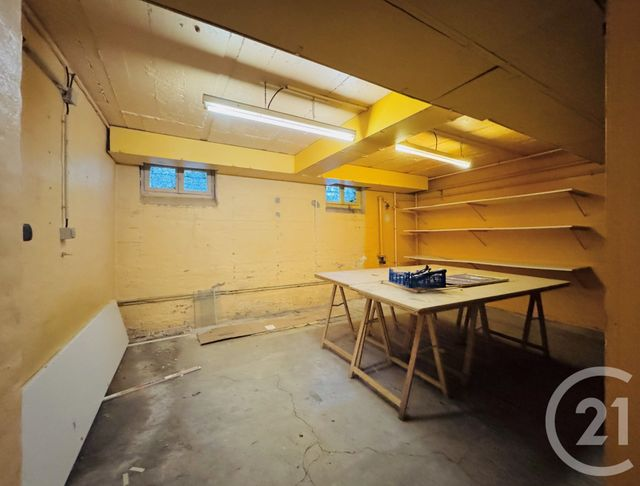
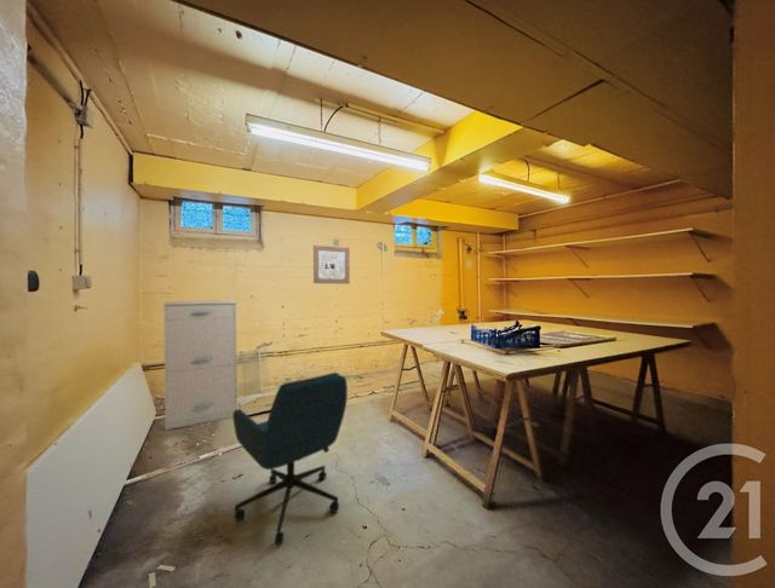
+ wall art [312,244,351,286]
+ office chair [232,371,349,546]
+ filing cabinet [162,299,239,431]
